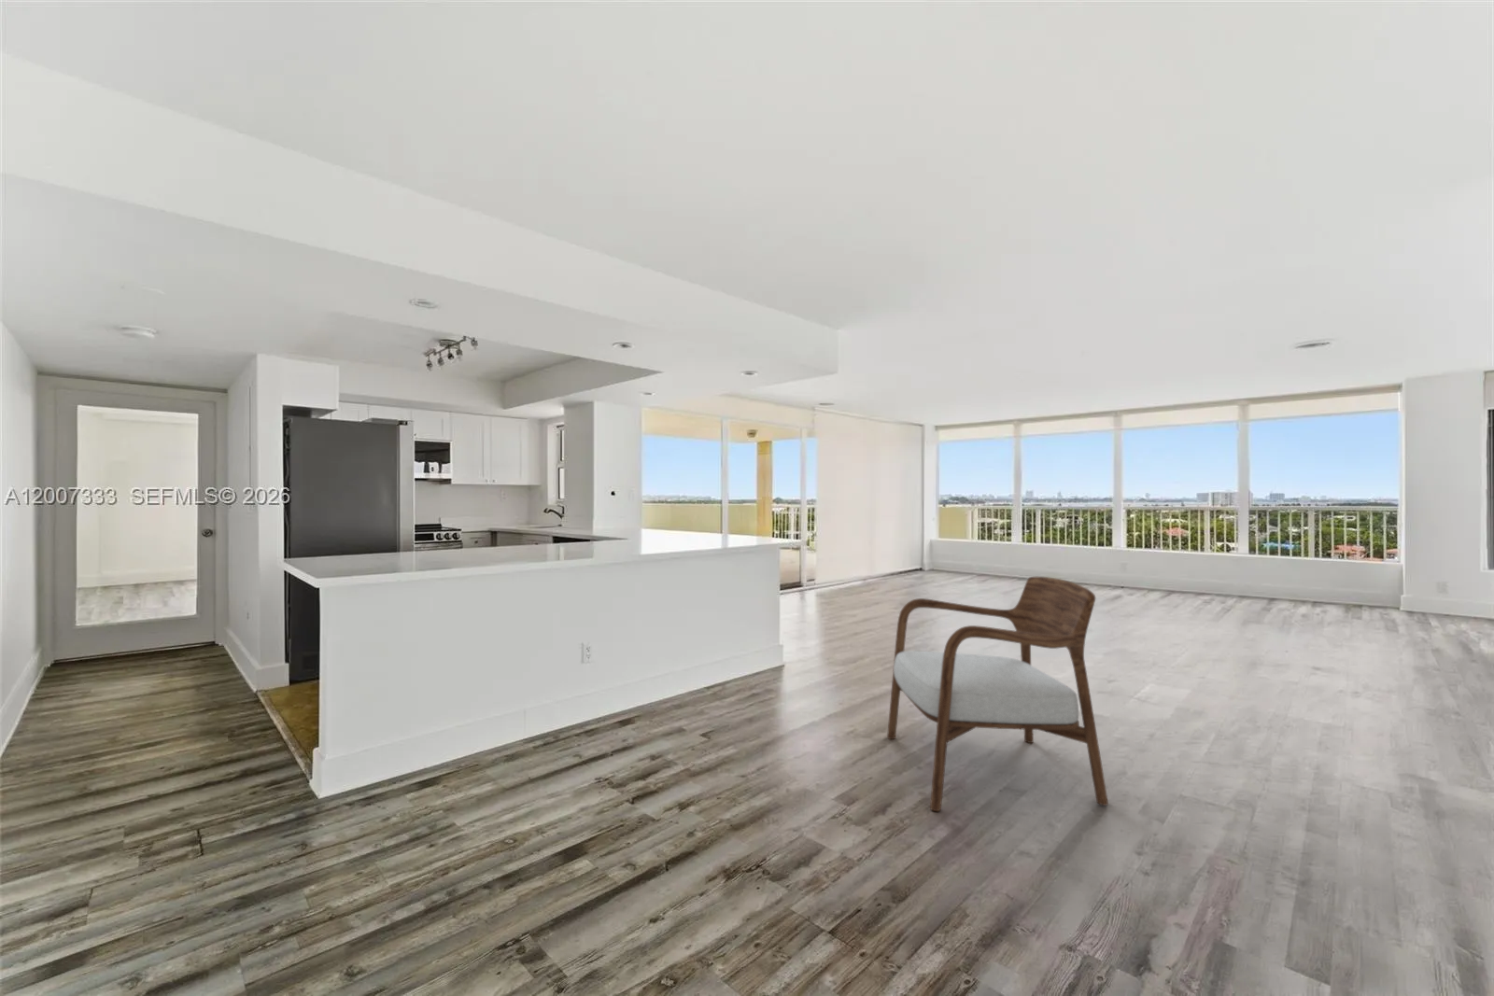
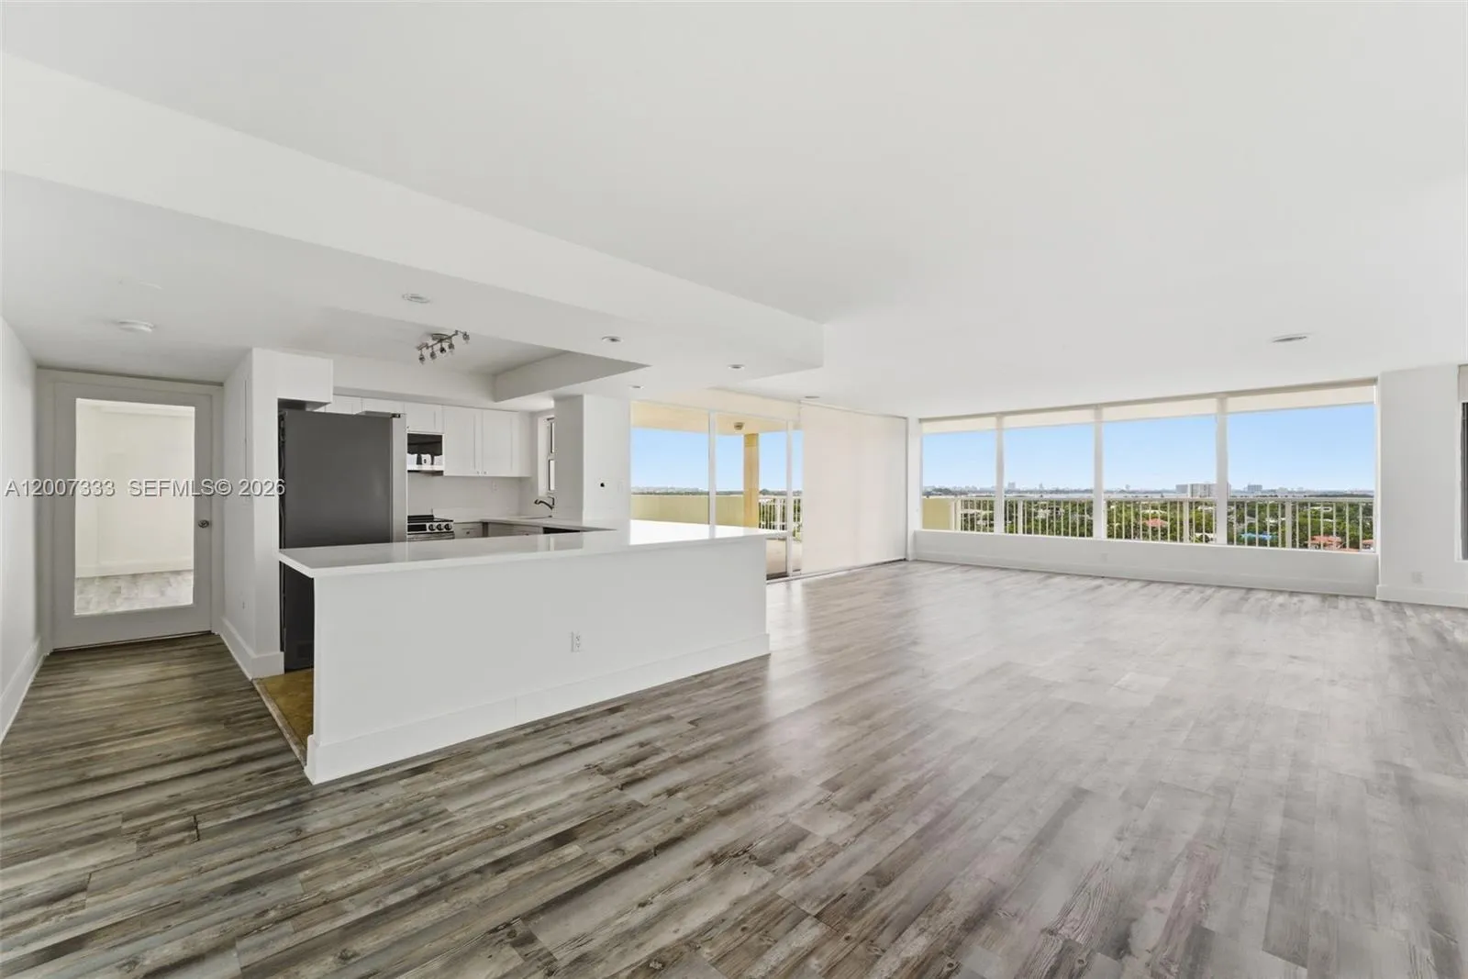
- armchair [886,576,1109,813]
